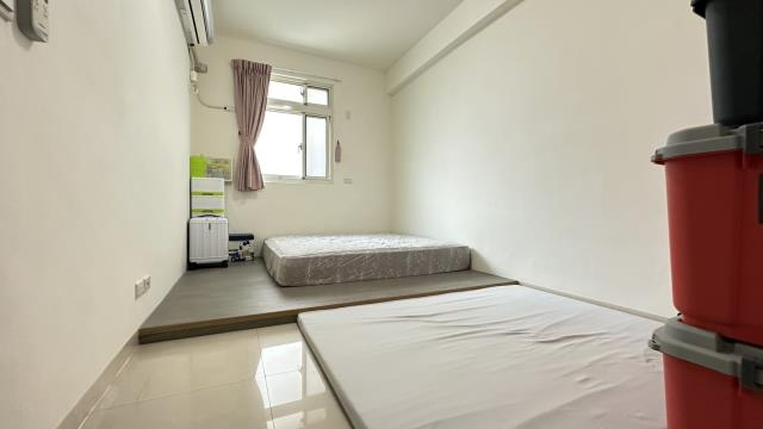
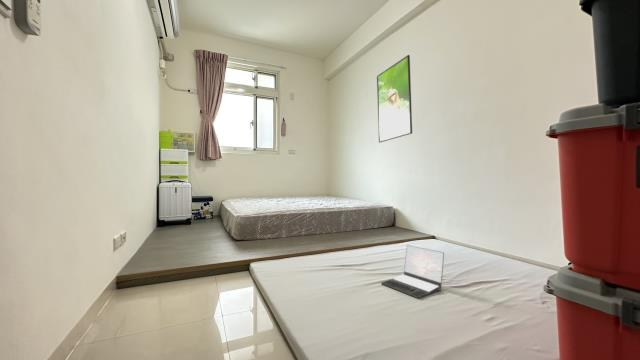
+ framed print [376,54,413,144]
+ laptop [380,244,445,299]
